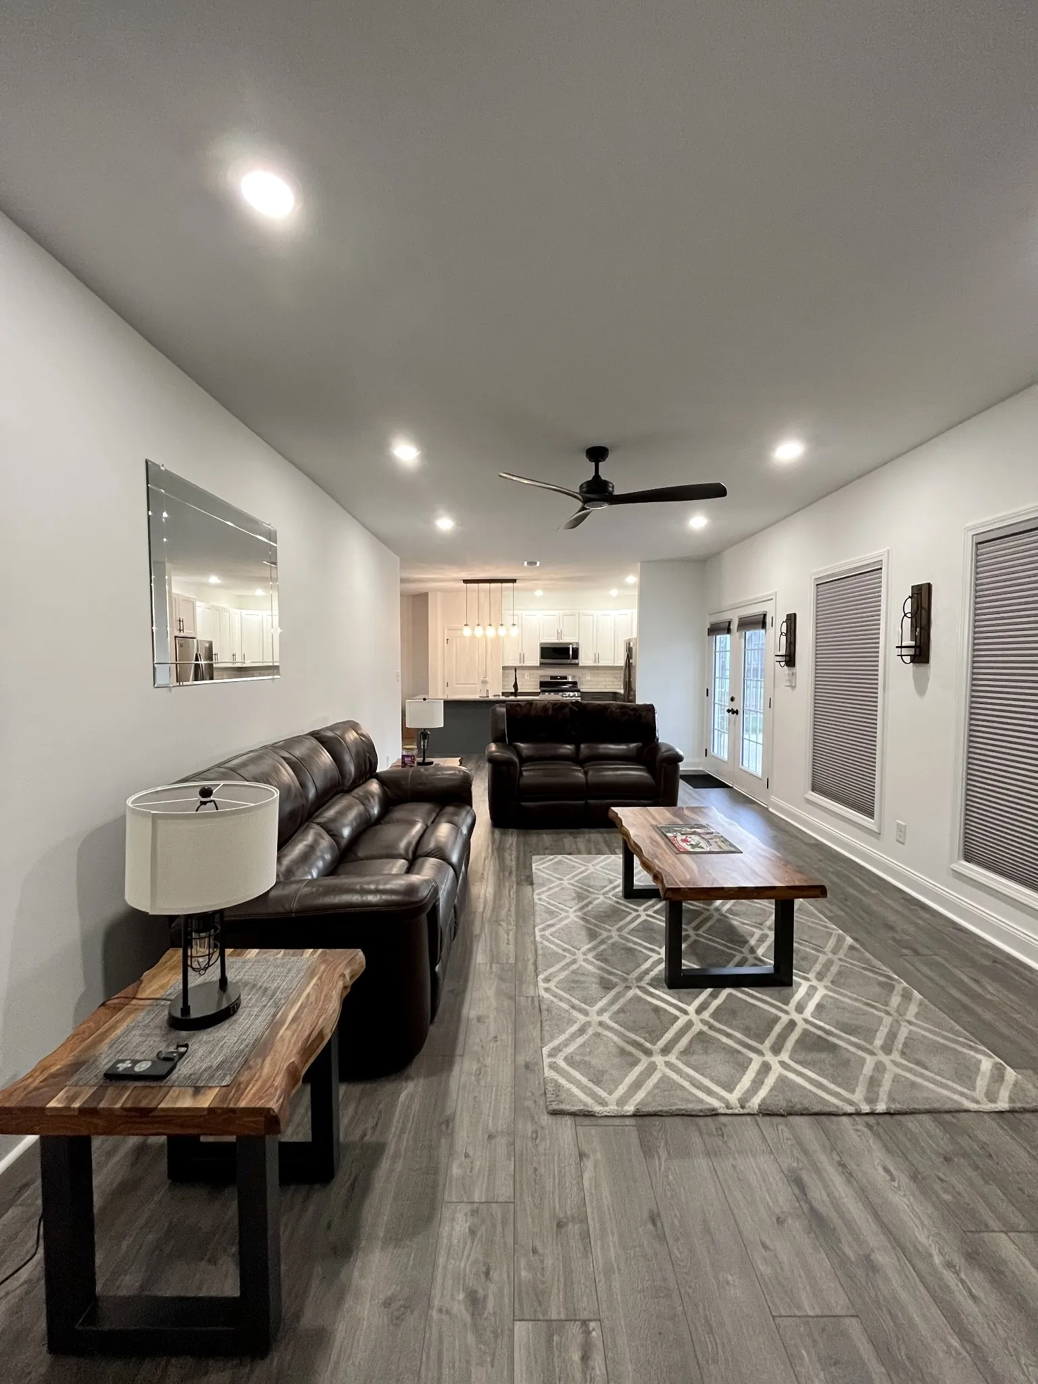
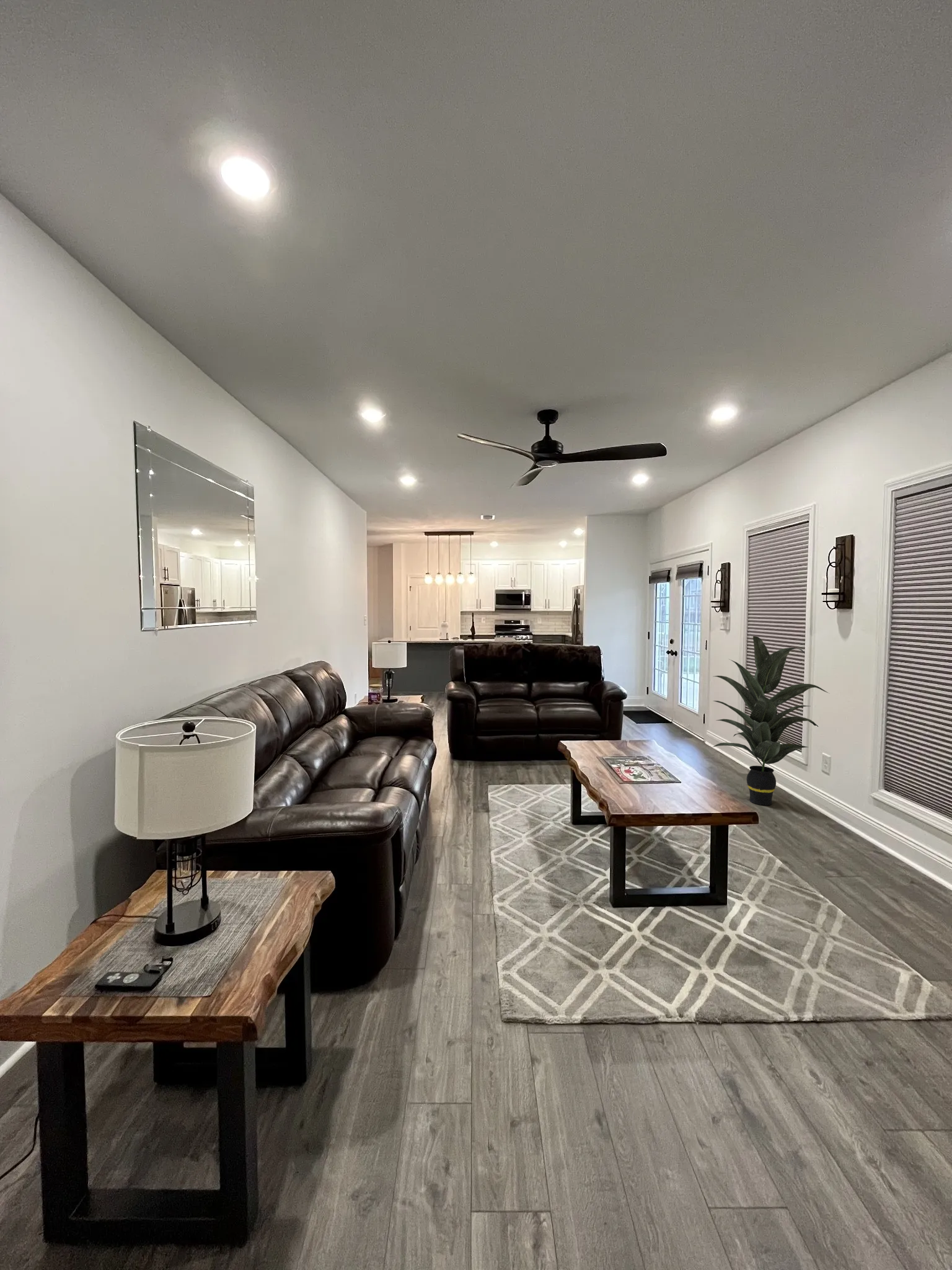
+ indoor plant [712,636,829,806]
